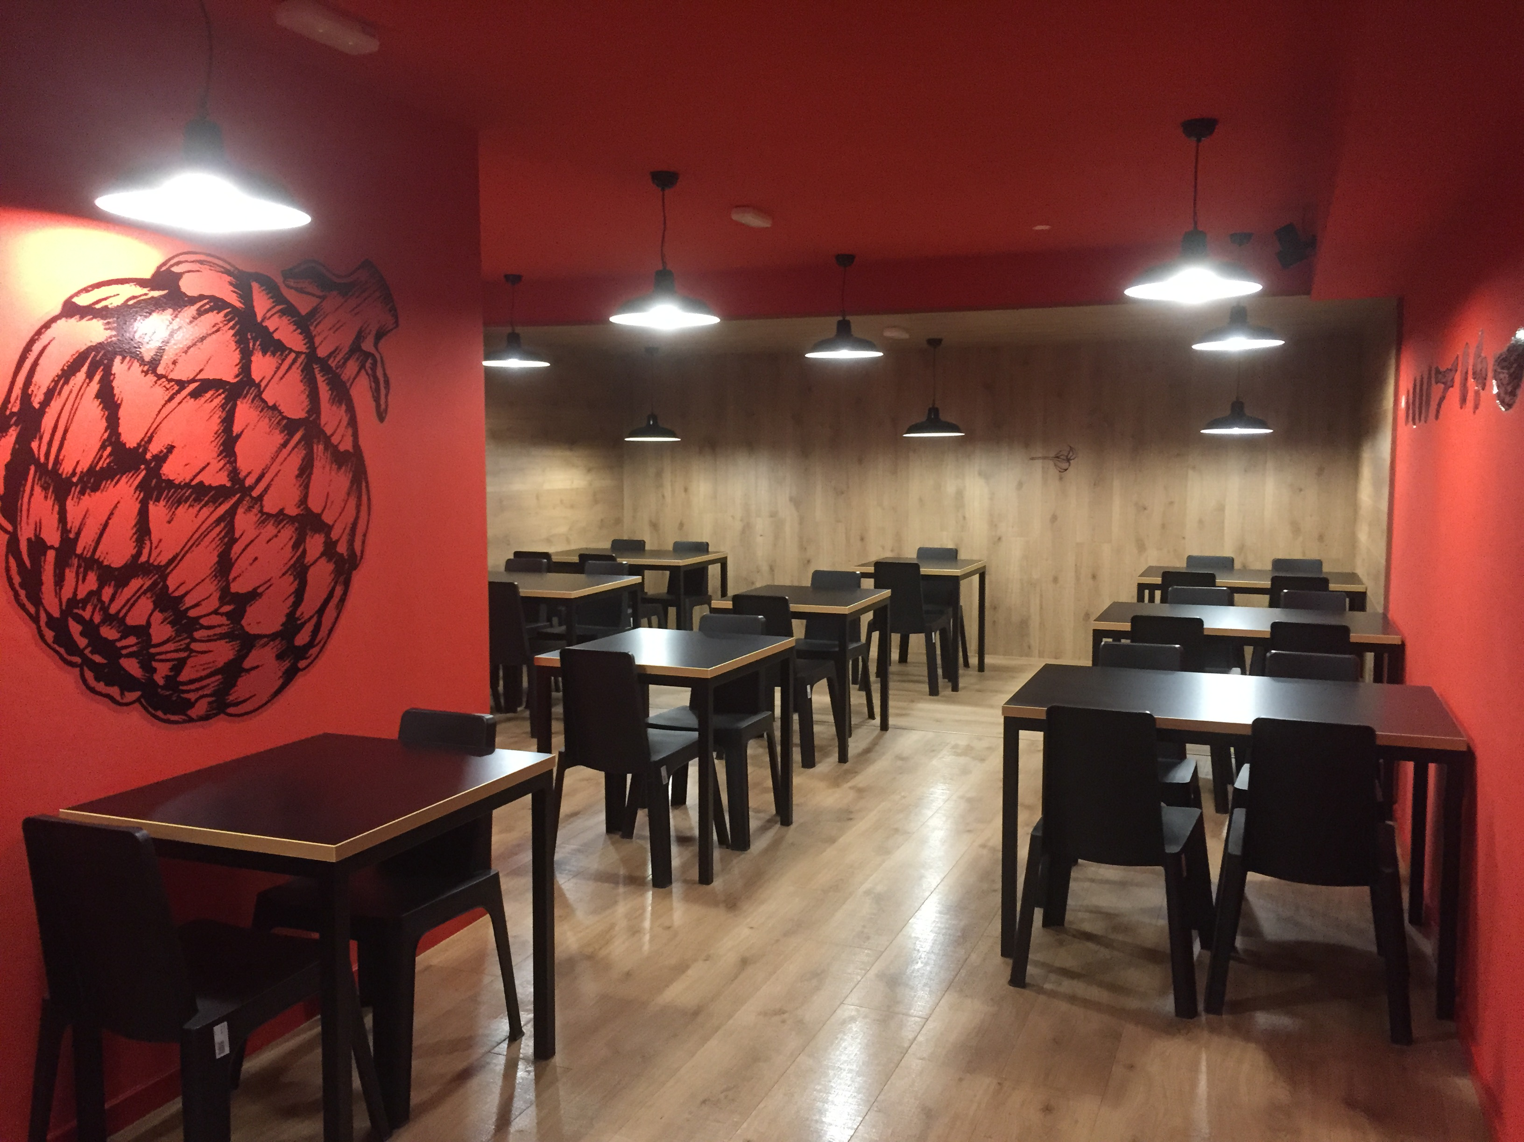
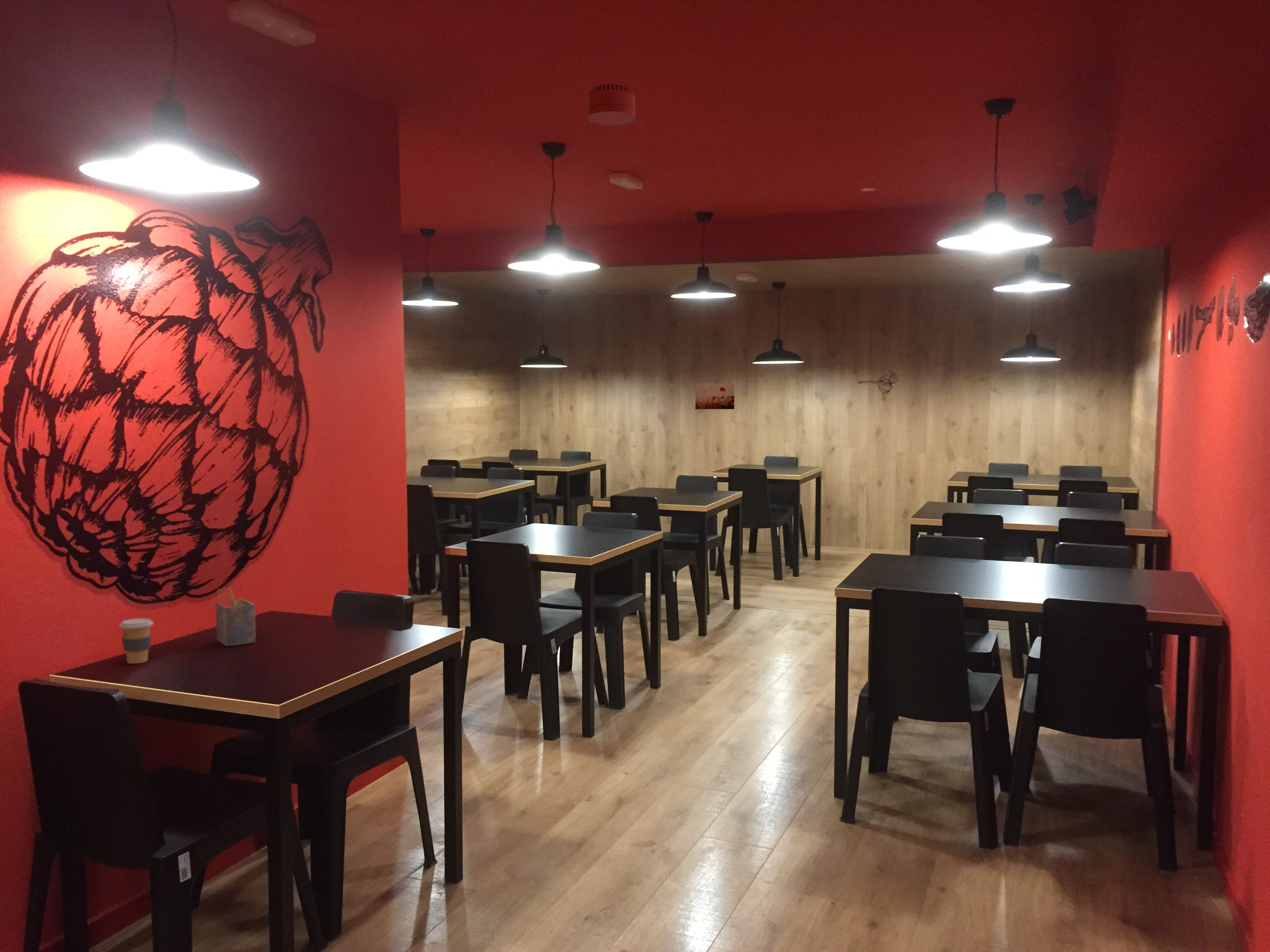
+ smoke detector [587,84,636,126]
+ napkin holder [216,587,256,647]
+ wall art [695,383,735,410]
+ coffee cup [119,618,154,664]
